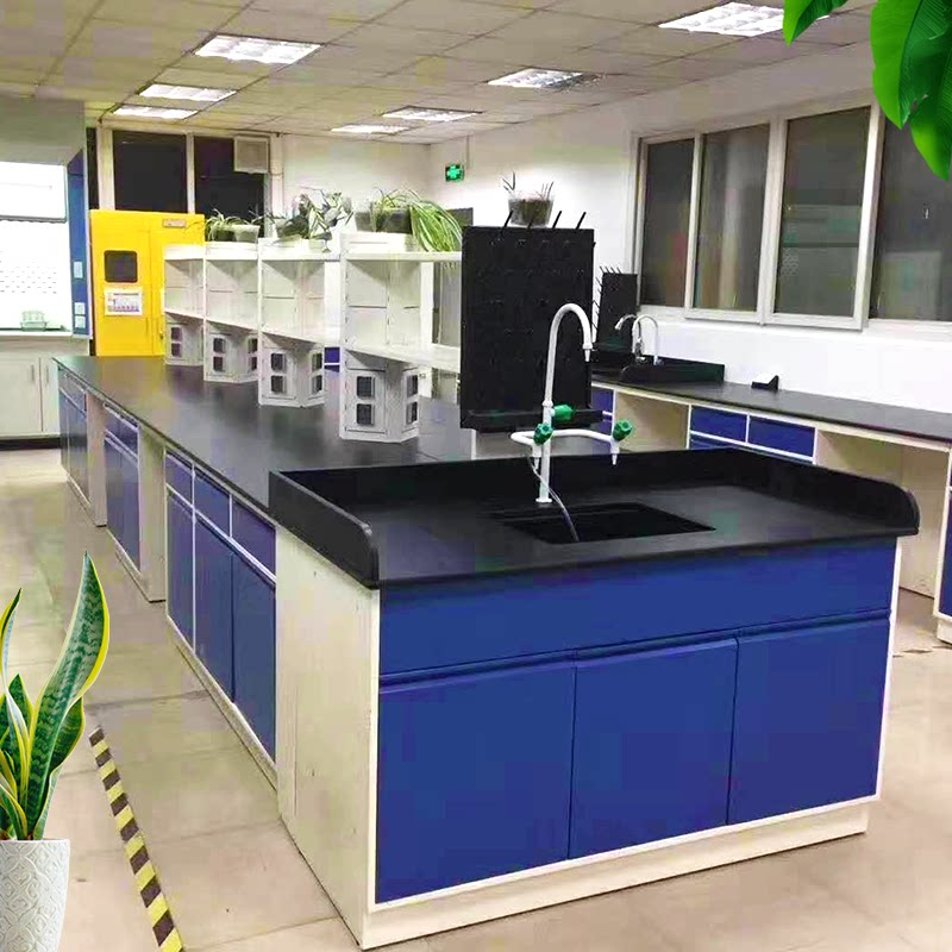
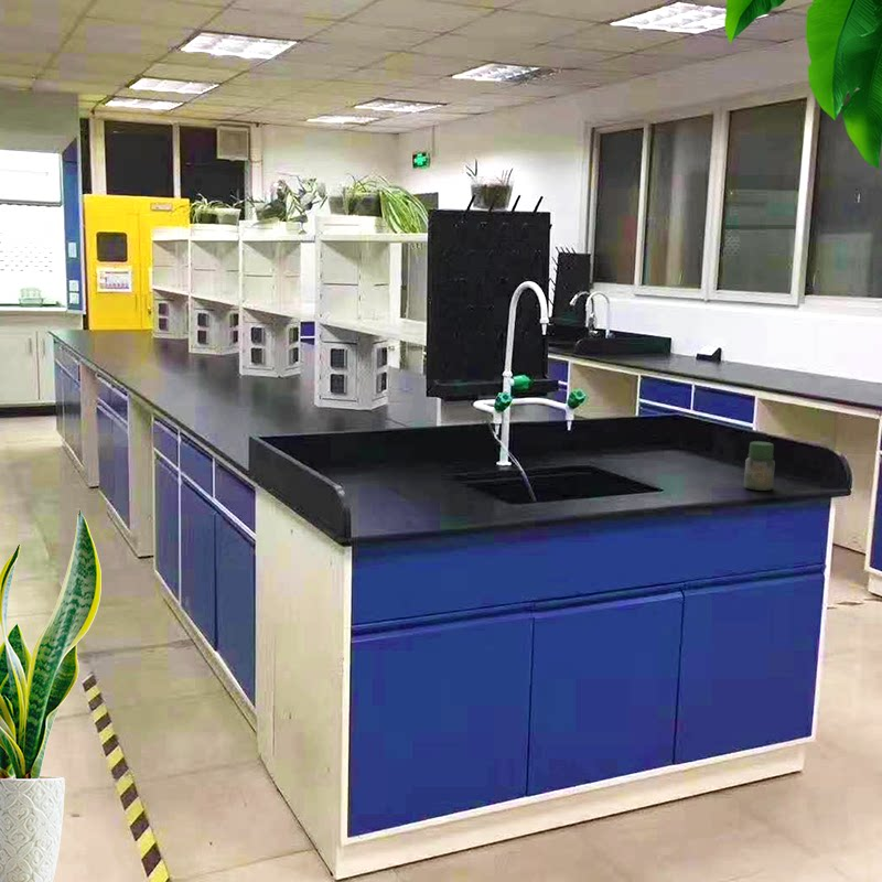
+ jar [743,440,776,492]
